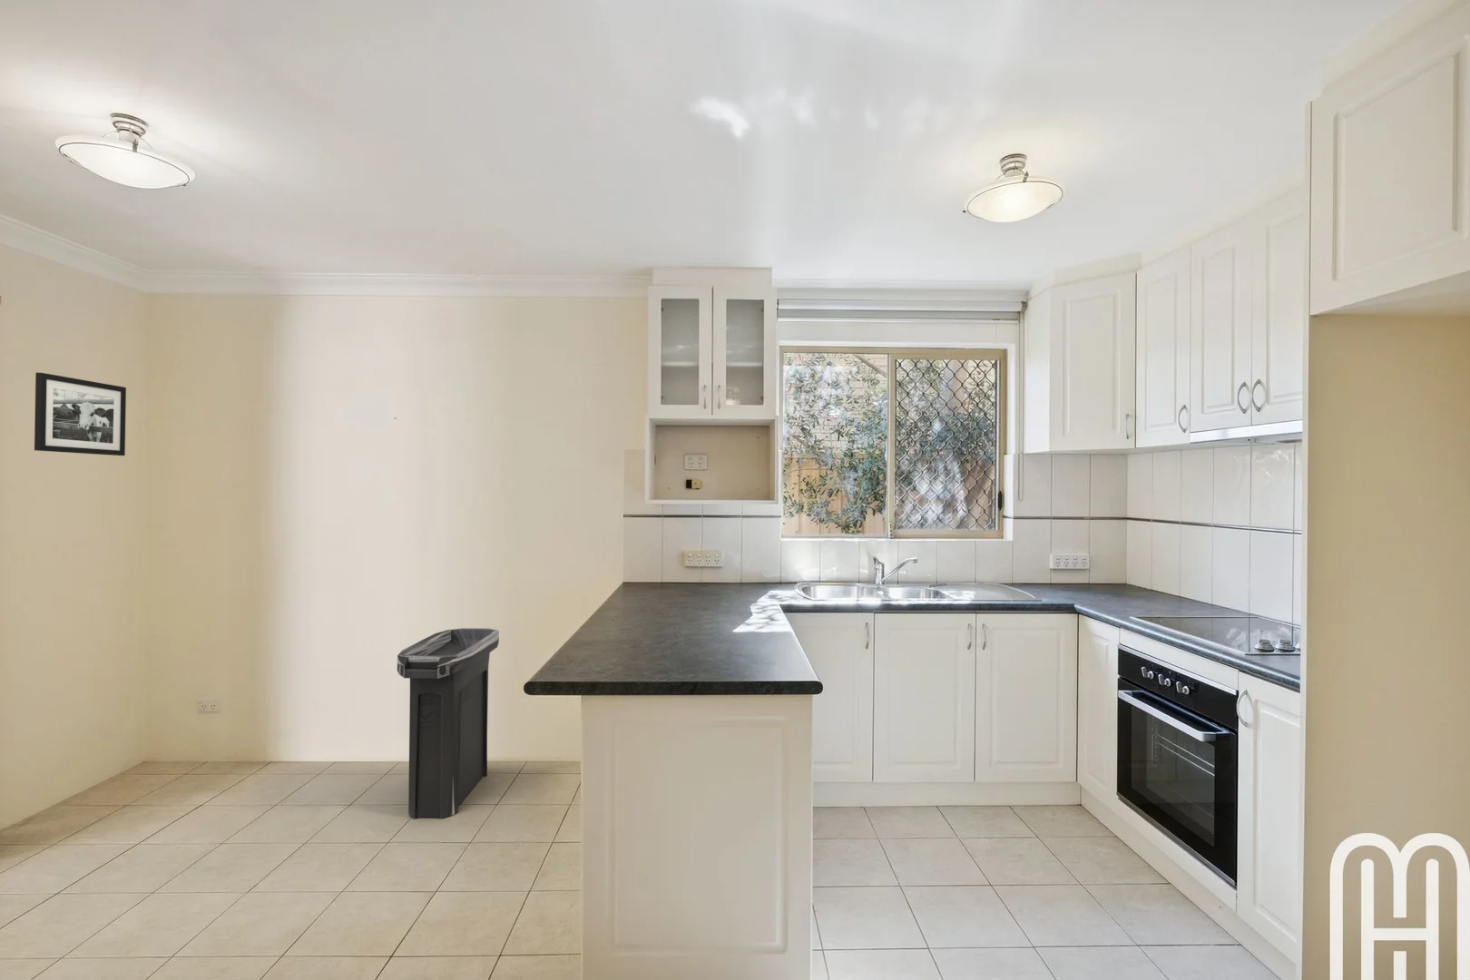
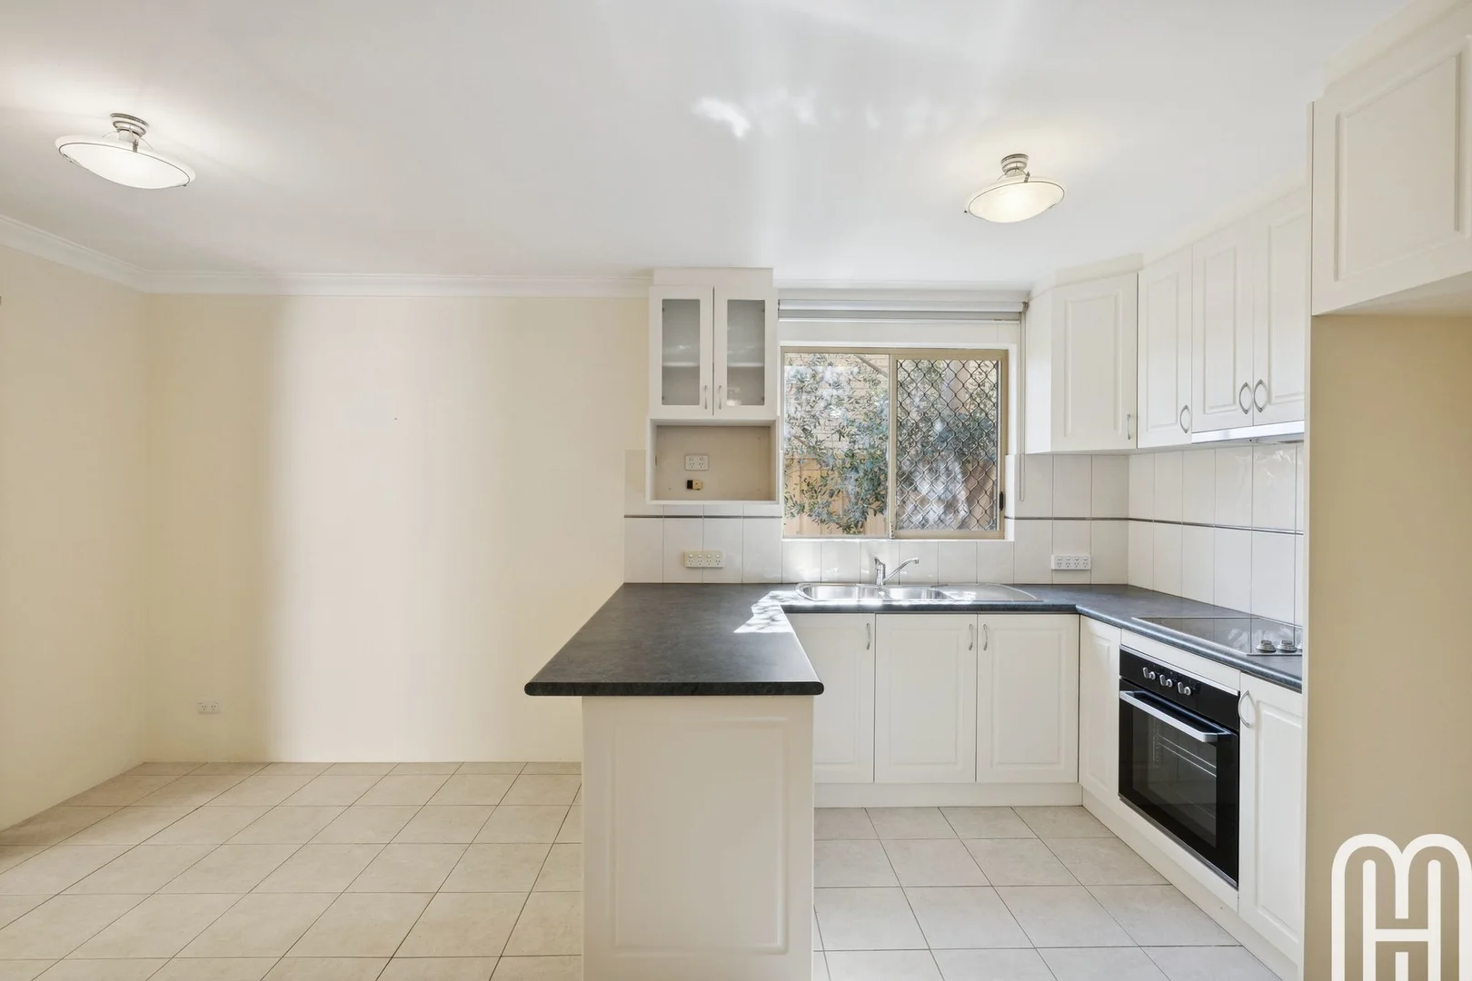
- trash can [397,627,500,819]
- picture frame [34,372,127,456]
